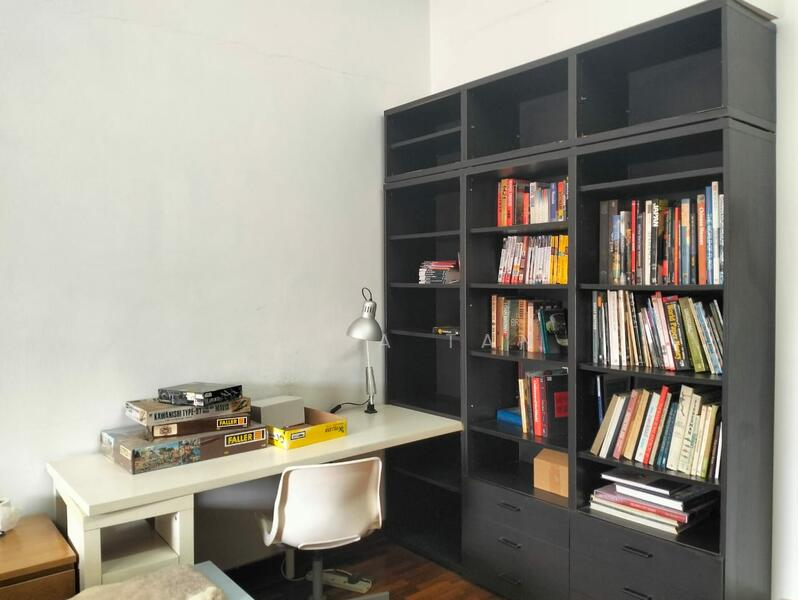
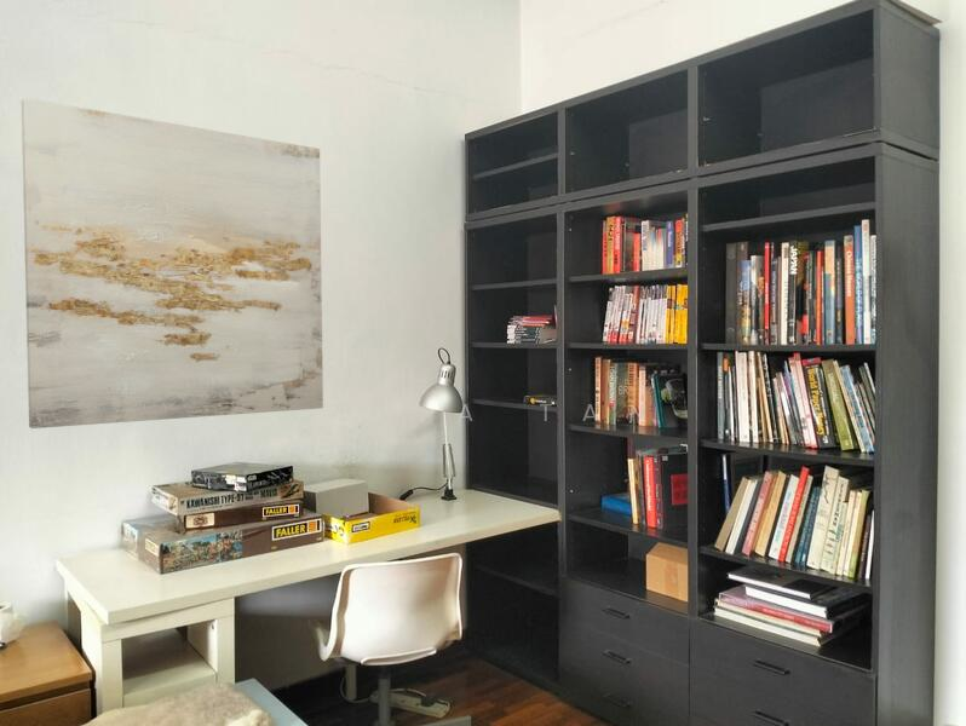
+ wall art [21,97,324,430]
